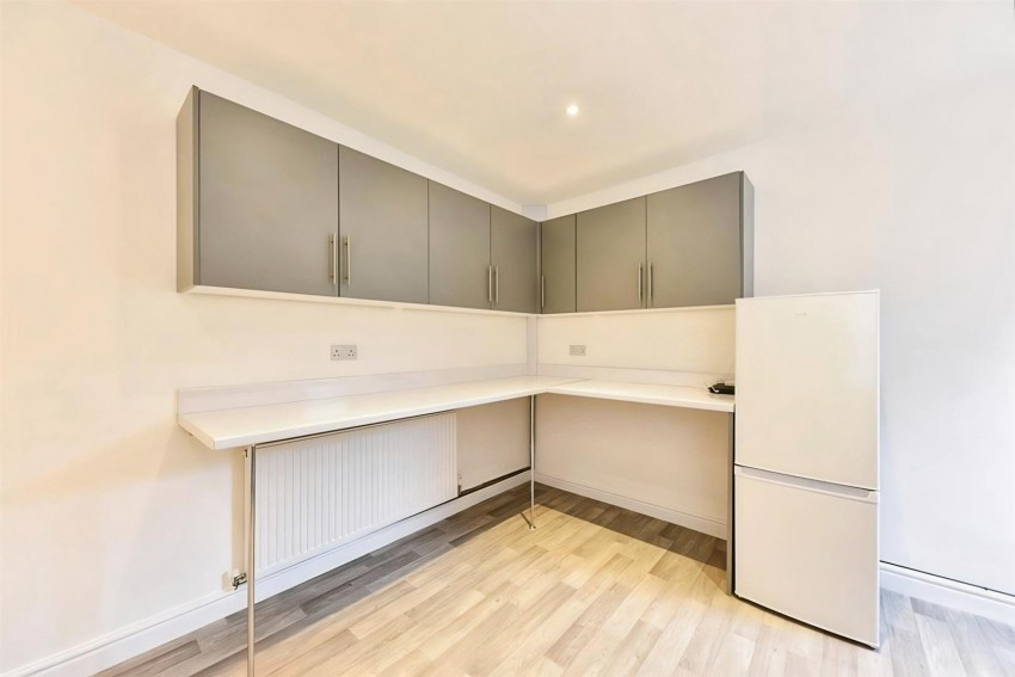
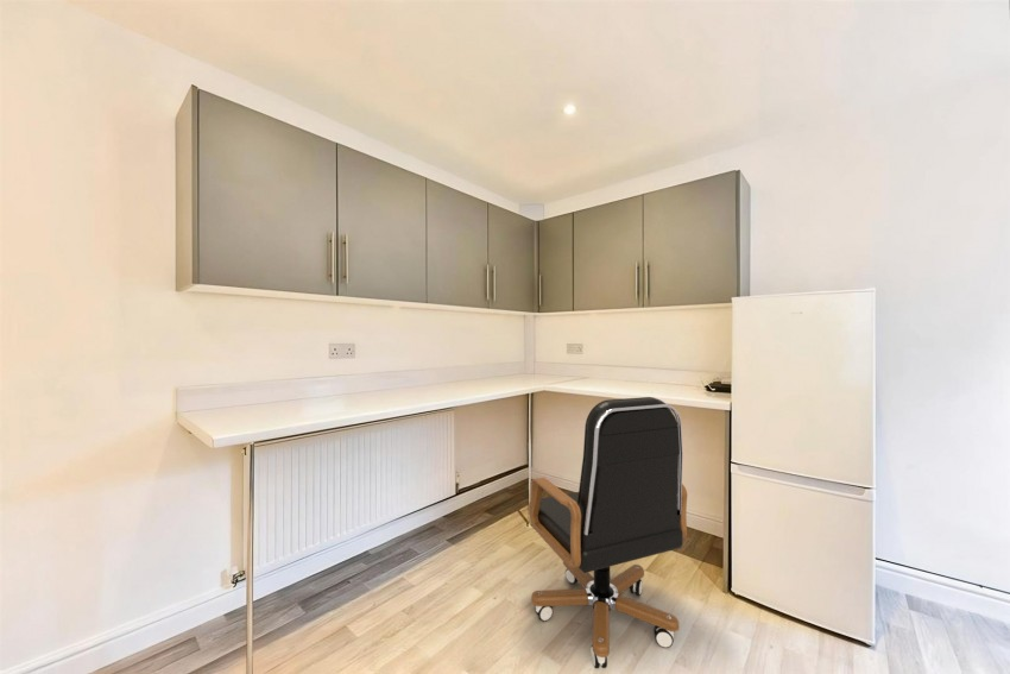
+ office chair [528,396,688,669]
